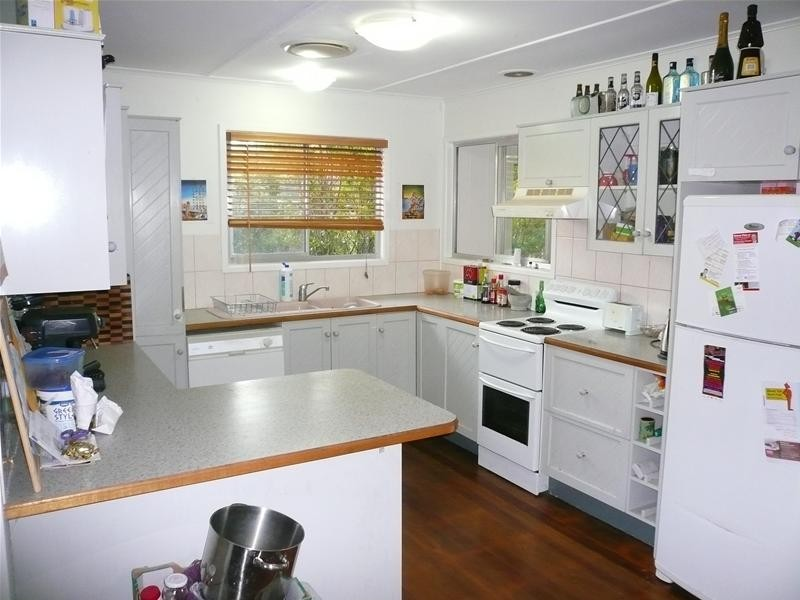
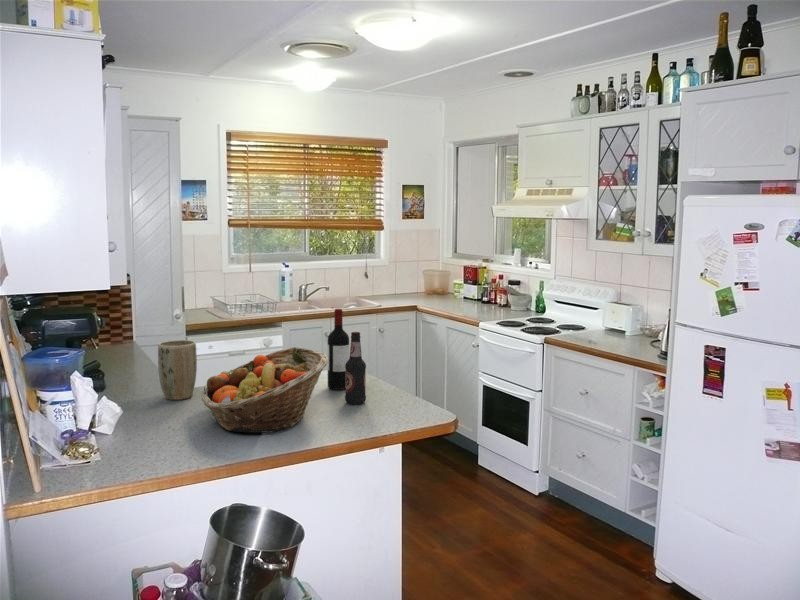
+ wine bottle [327,308,350,391]
+ bottle [344,331,367,405]
+ fruit basket [200,346,328,434]
+ plant pot [157,339,198,401]
